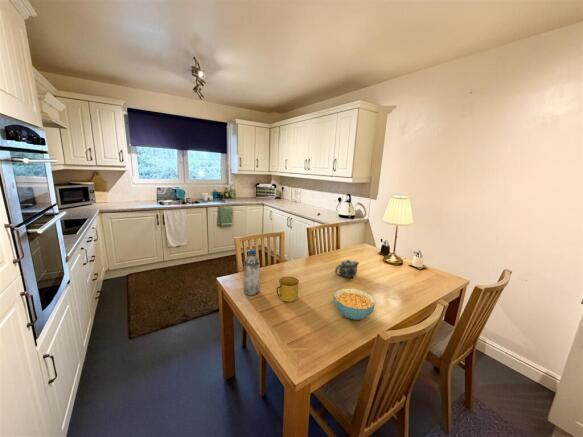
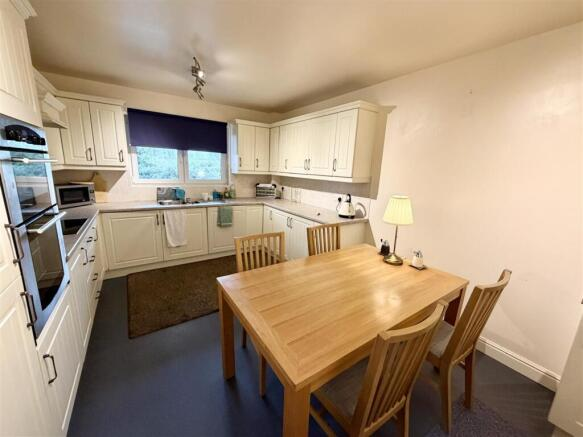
- mug [276,276,300,303]
- water bottle [243,248,261,297]
- chinaware [334,259,360,279]
- cereal bowl [333,288,376,321]
